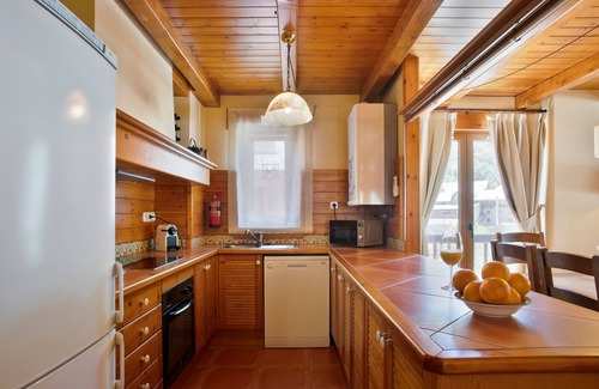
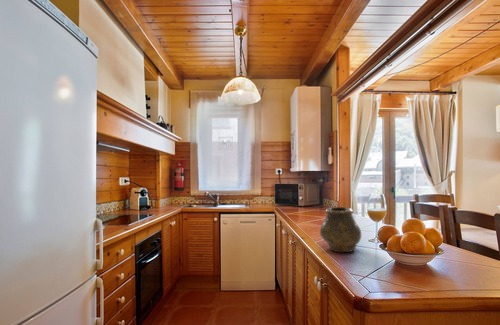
+ vase [319,206,362,253]
